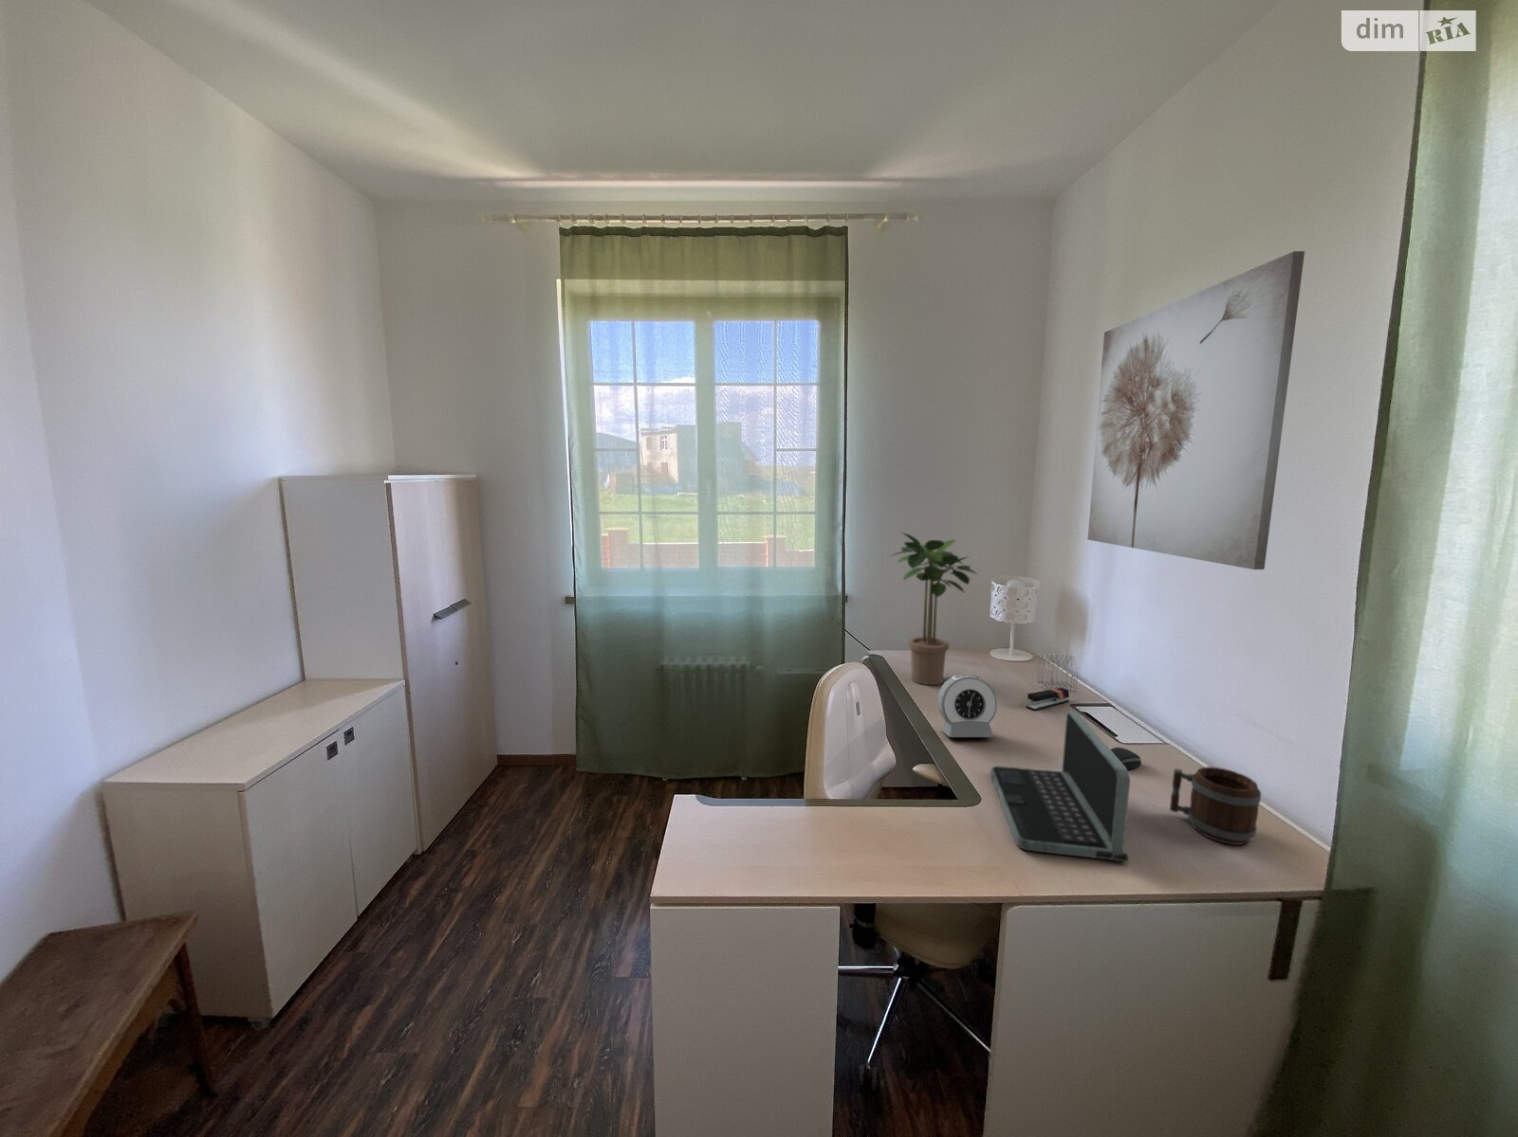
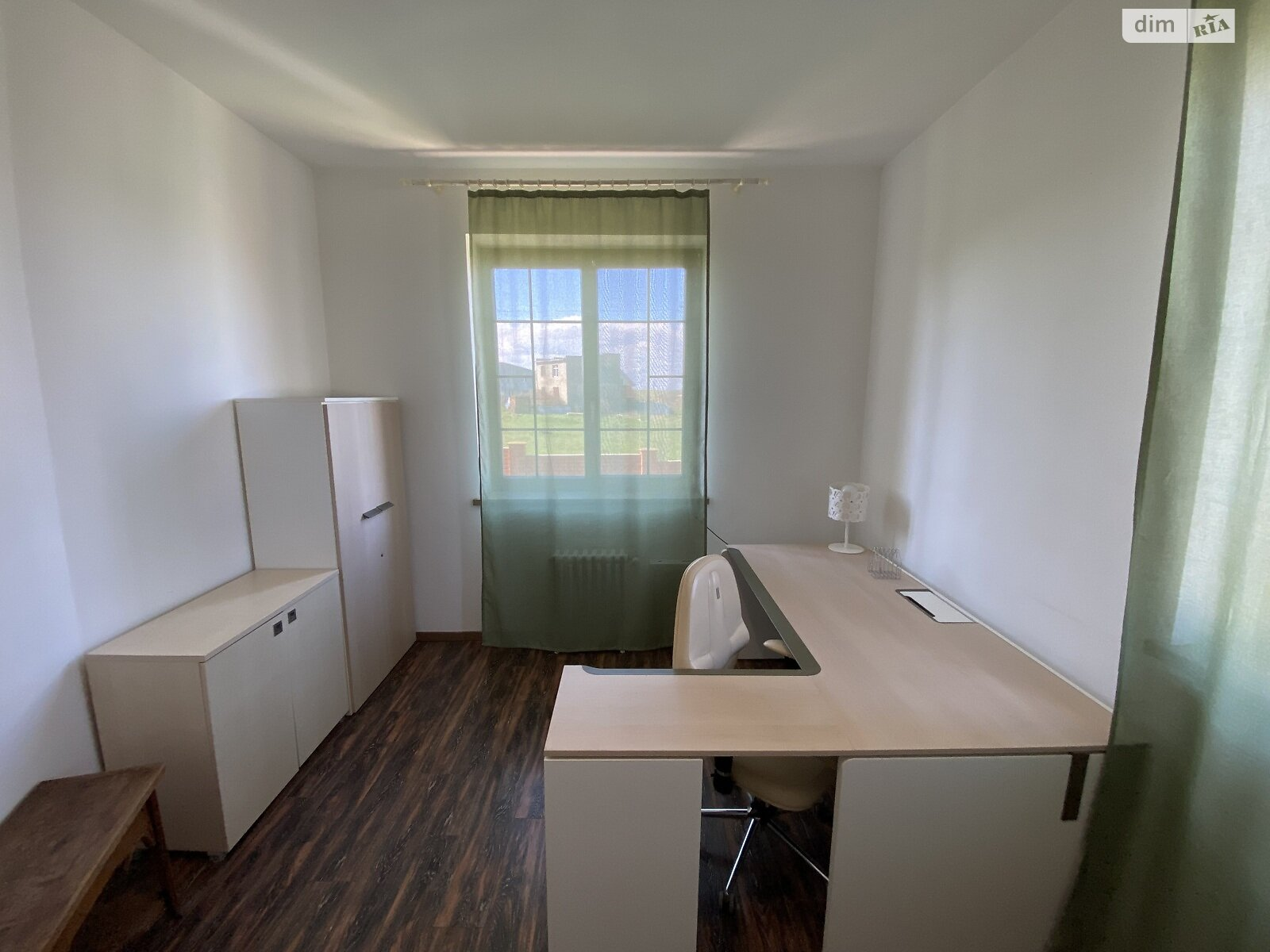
- computer mouse [1110,746,1143,770]
- wall art [1087,250,1305,571]
- alarm clock [936,672,998,738]
- laptop [990,709,1131,863]
- mug [1169,766,1262,846]
- stapler [1026,687,1070,712]
- potted plant [890,531,980,686]
